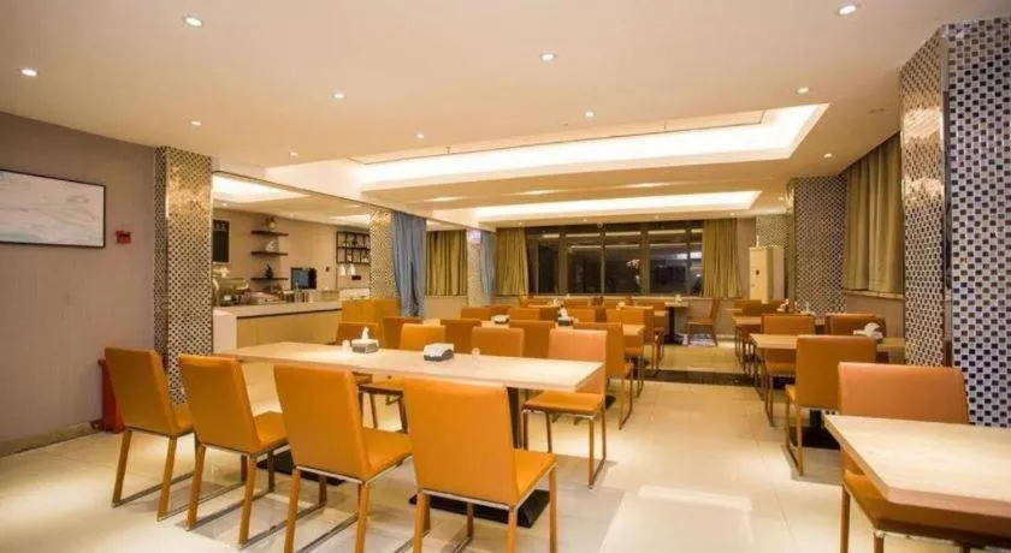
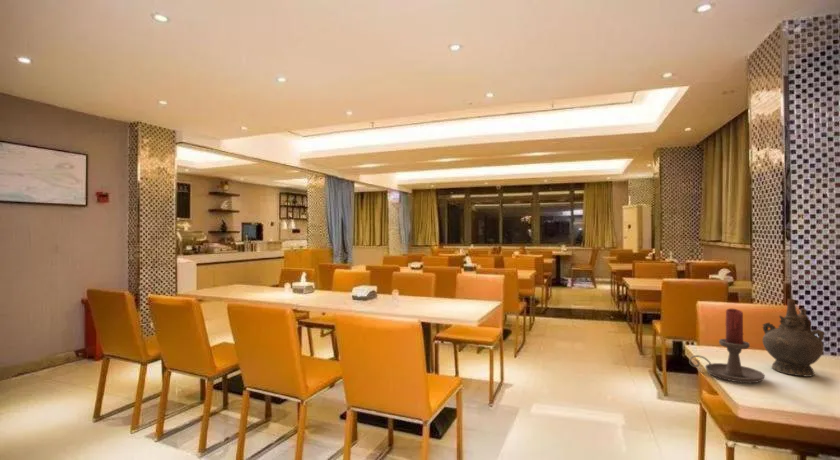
+ ceremonial vessel [761,298,826,378]
+ candle holder [688,308,766,384]
